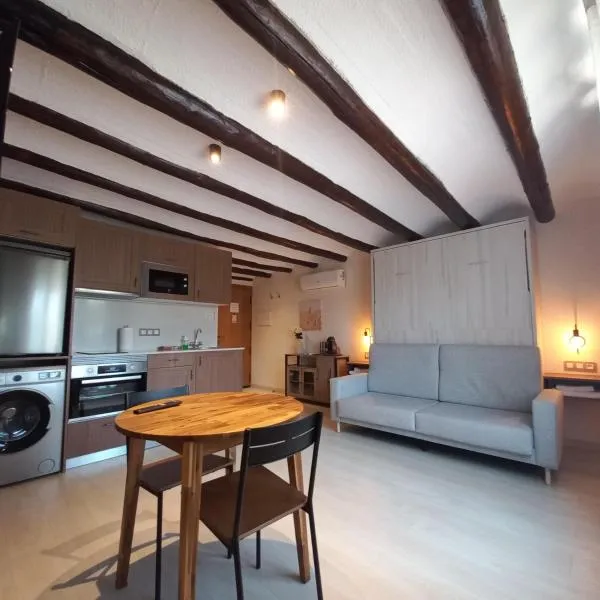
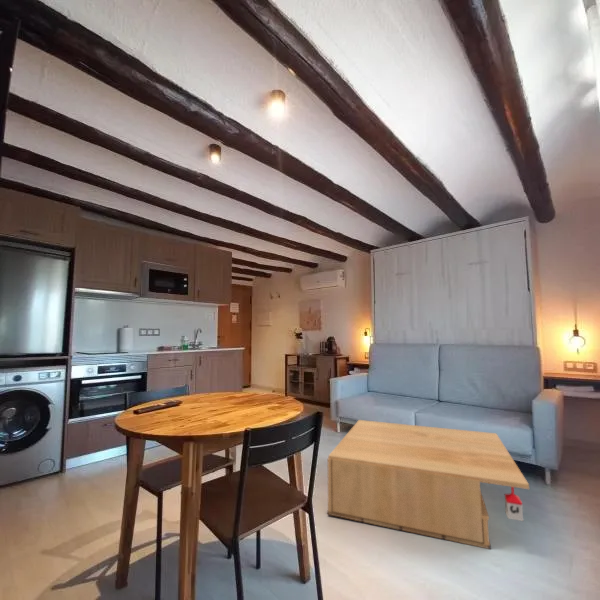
+ coffee table [326,419,530,550]
